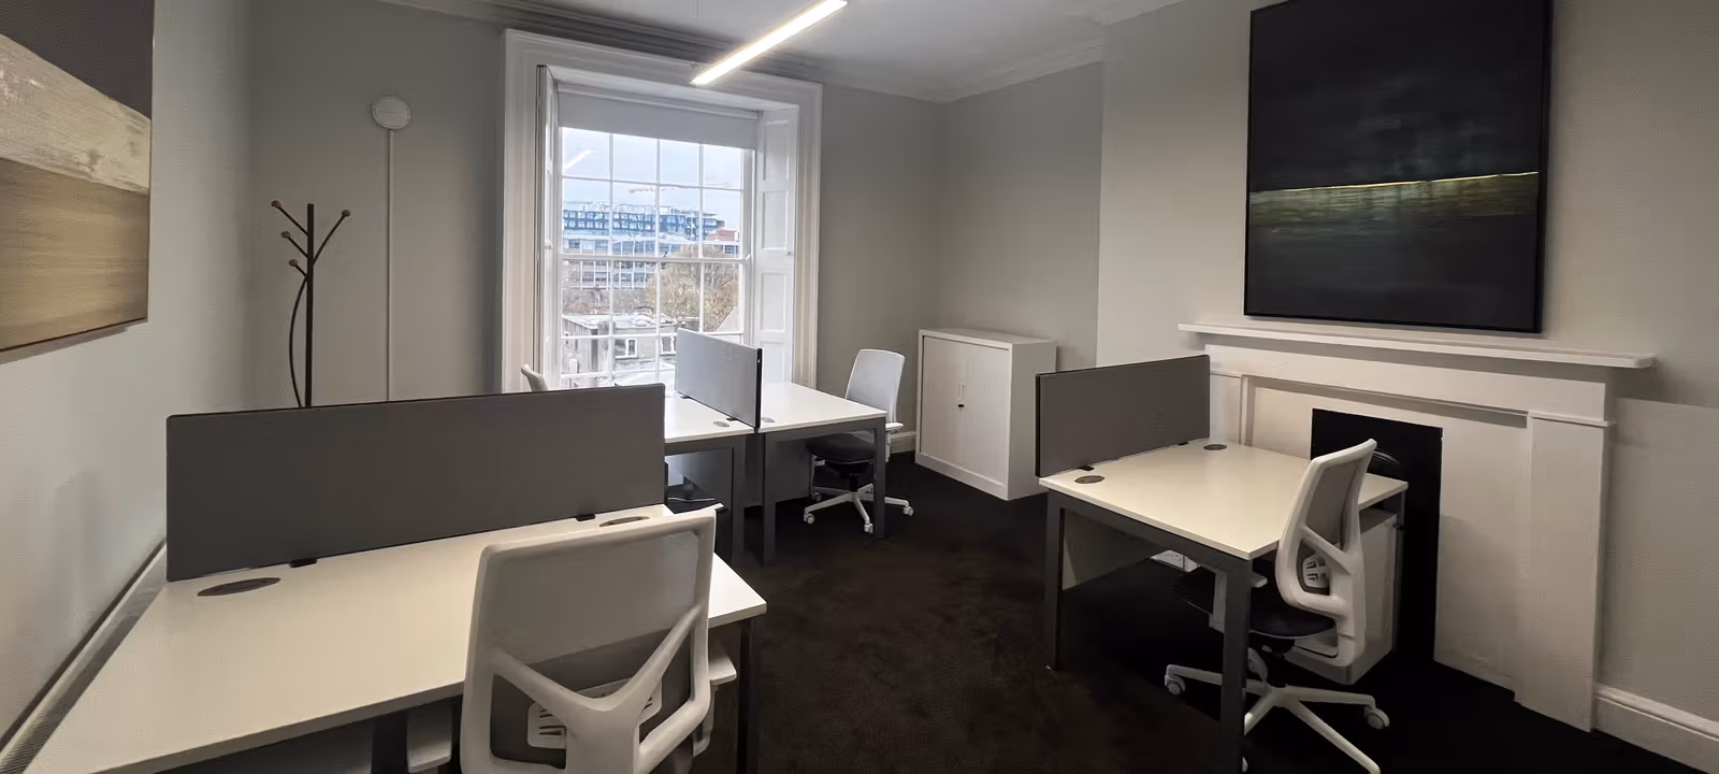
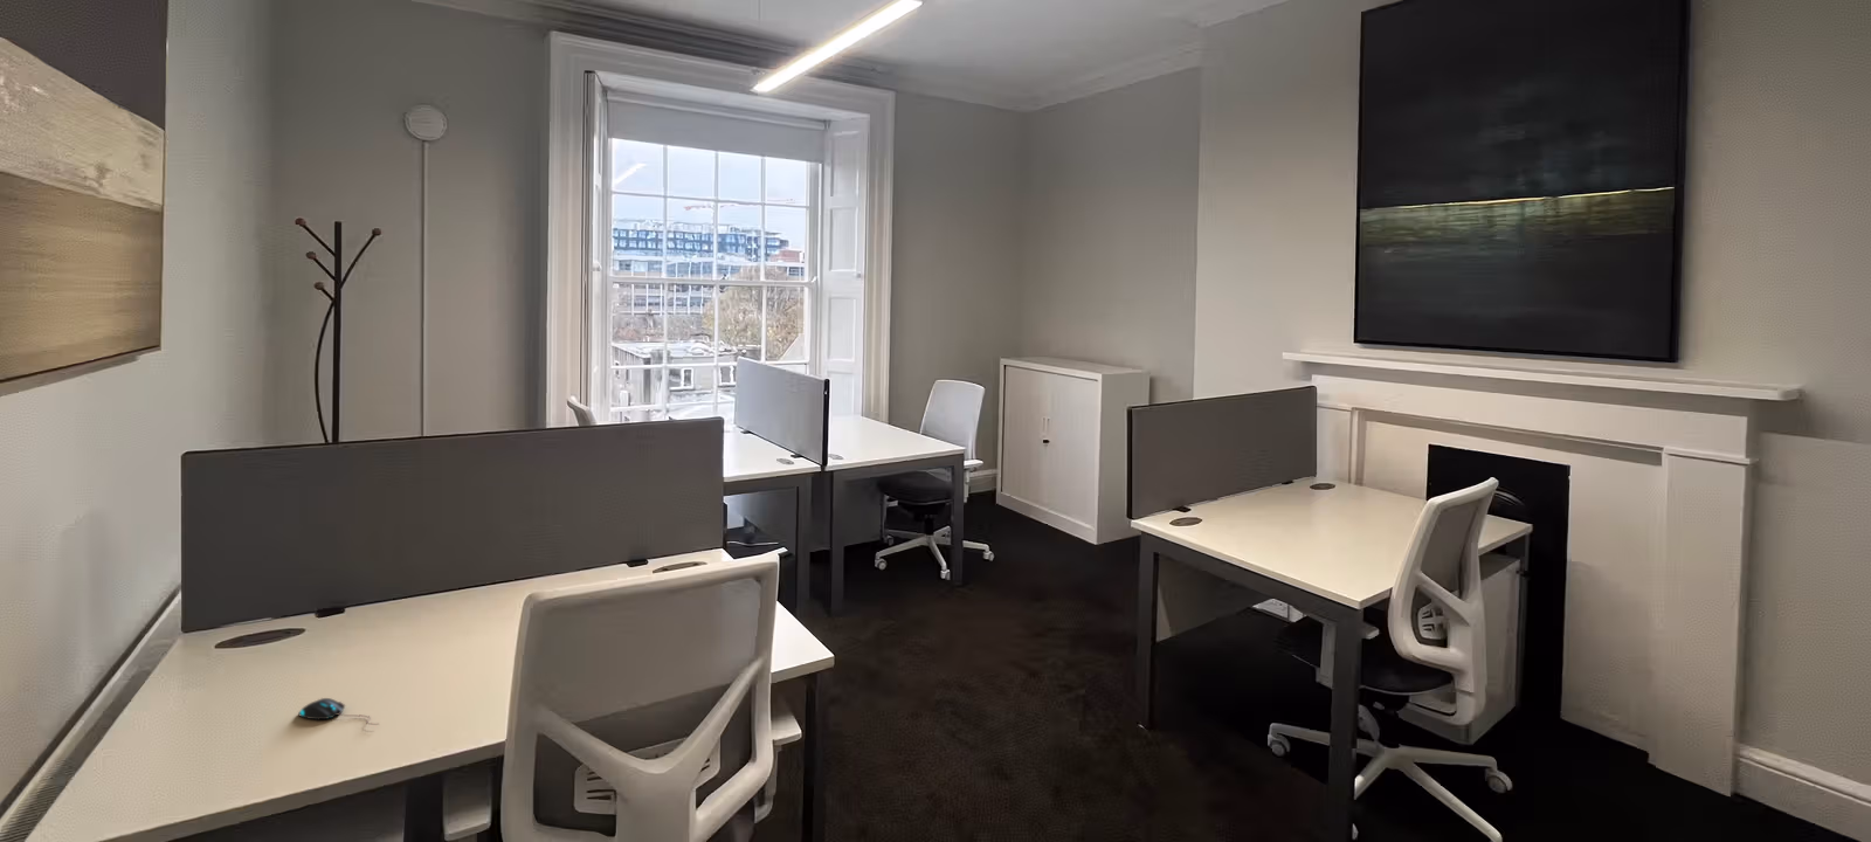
+ mouse [297,696,381,726]
